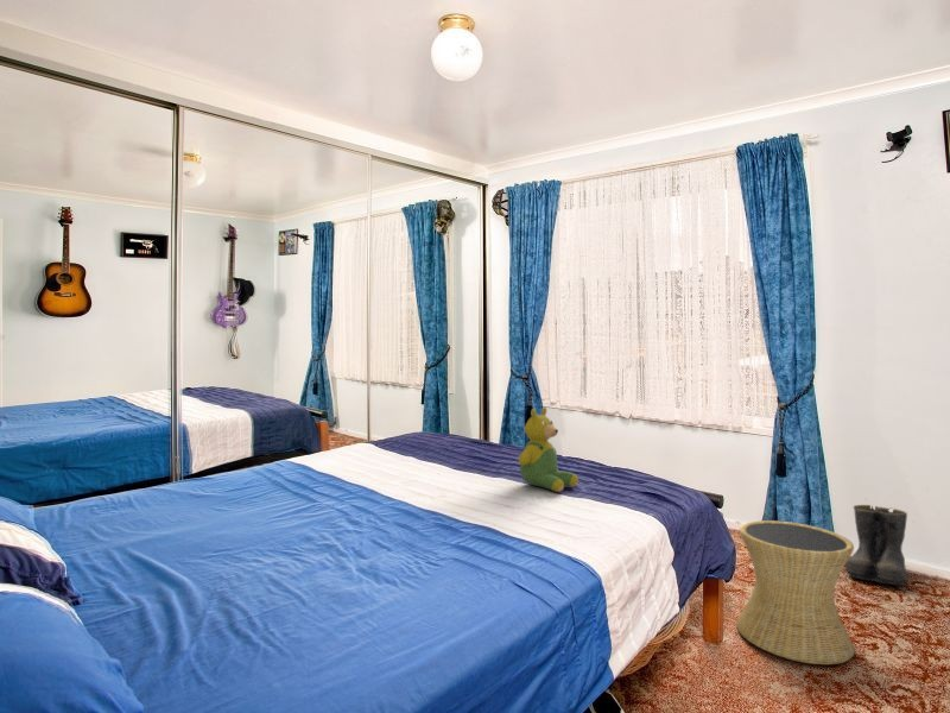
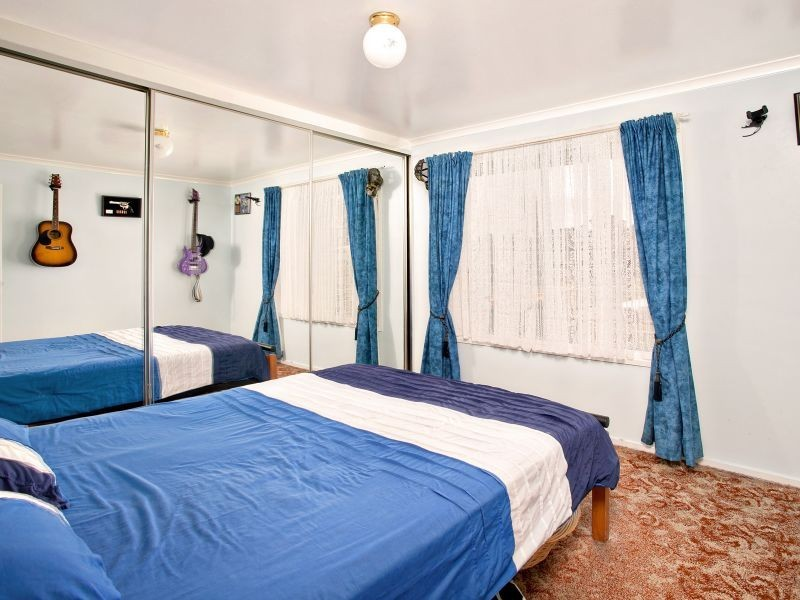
- teddy bear [518,406,580,493]
- side table [735,519,855,665]
- boots [844,504,908,586]
